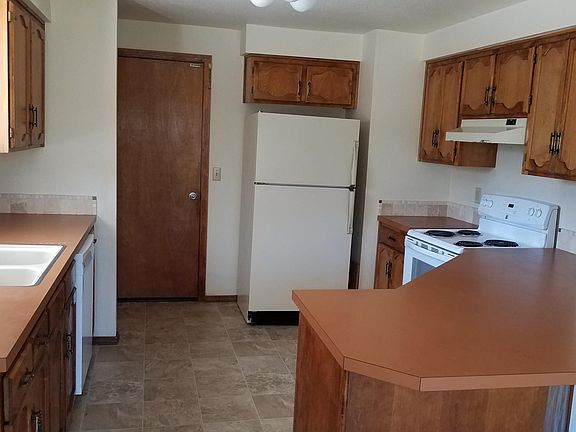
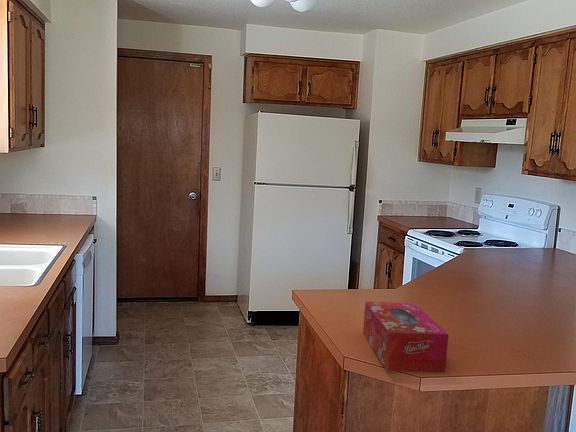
+ tissue box [362,300,450,373]
